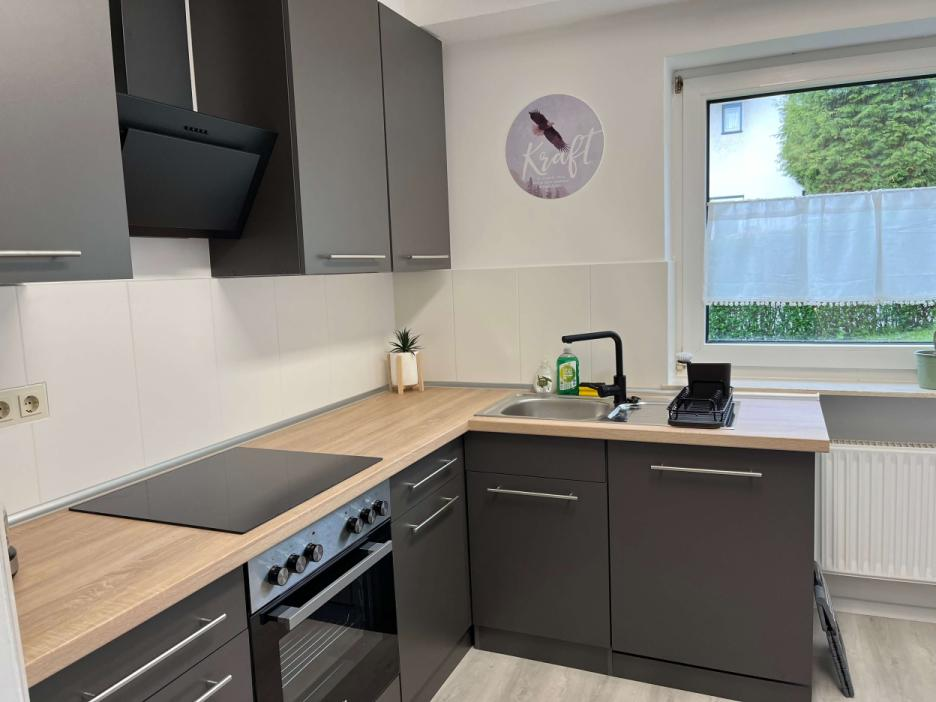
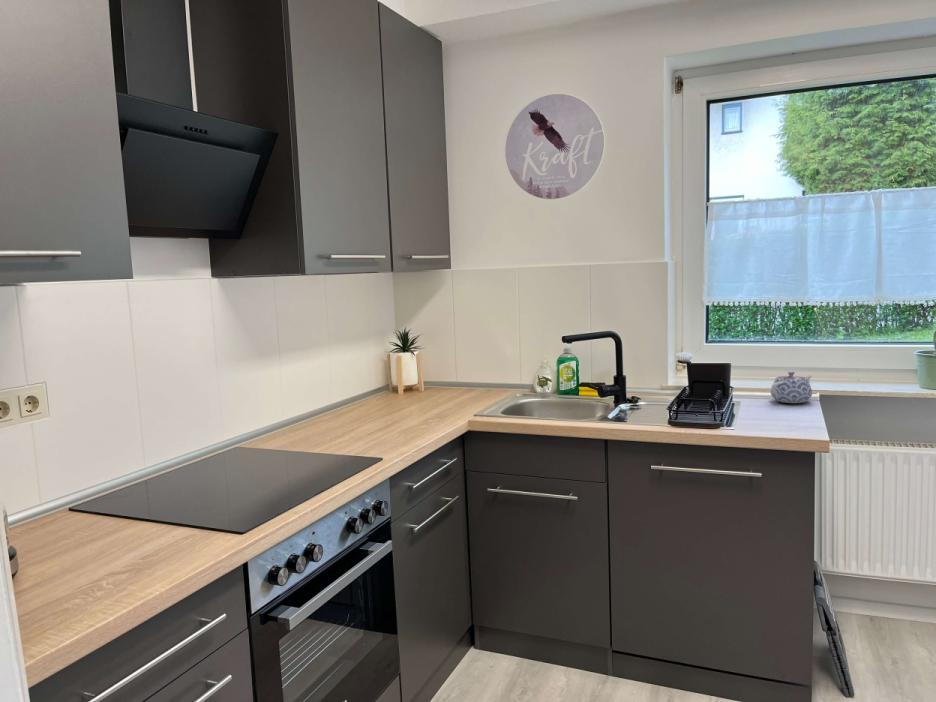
+ teapot [770,371,813,404]
